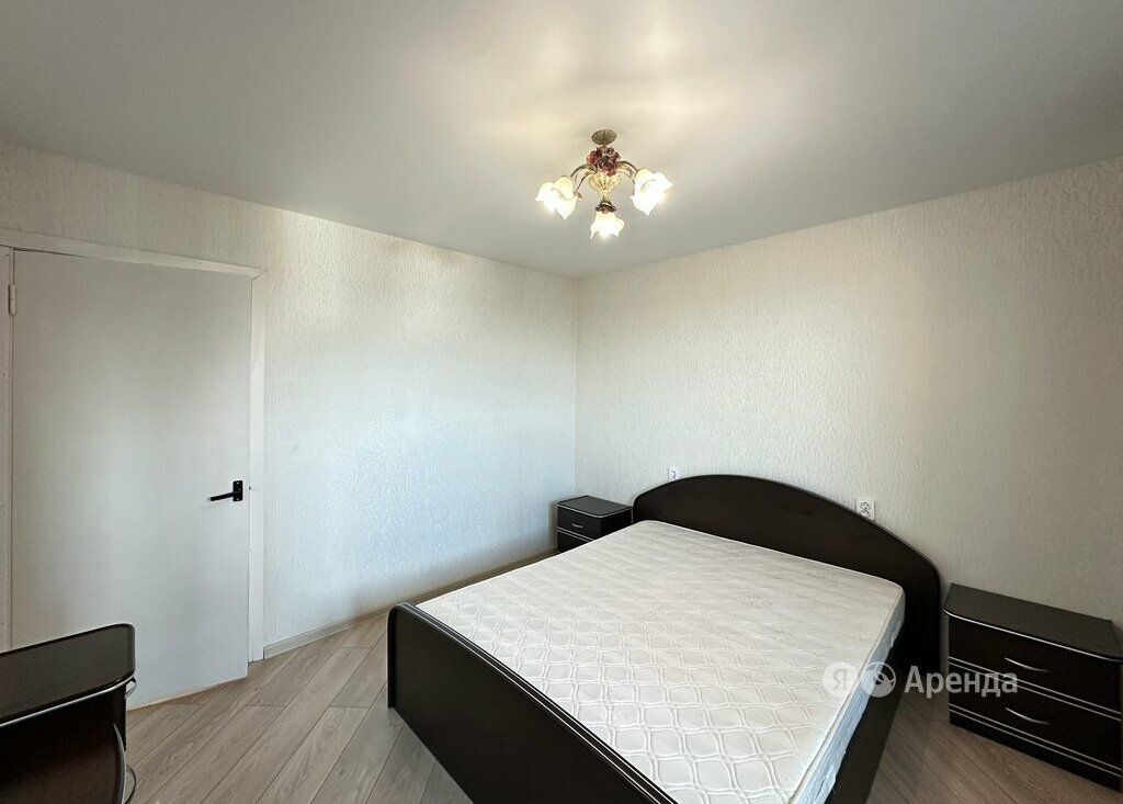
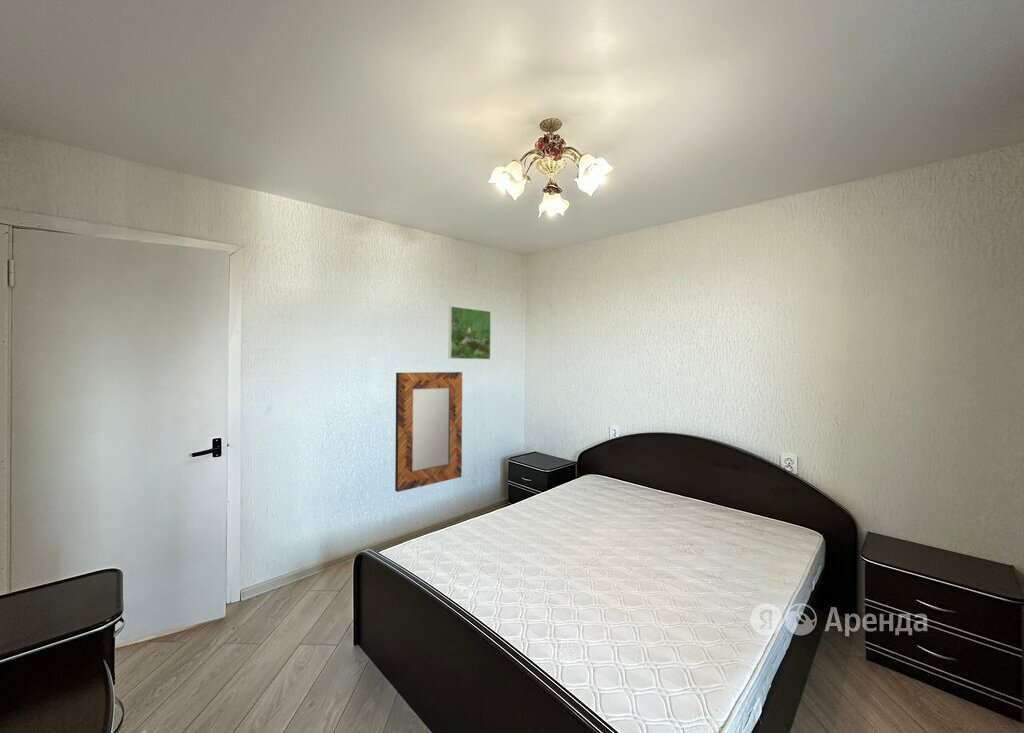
+ home mirror [394,371,463,493]
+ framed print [448,305,492,360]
